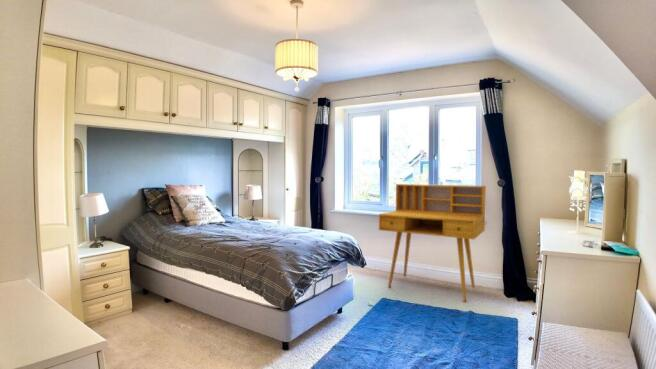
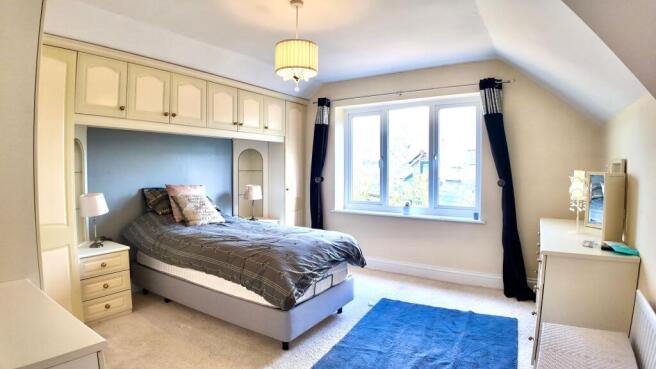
- desk [378,183,487,303]
